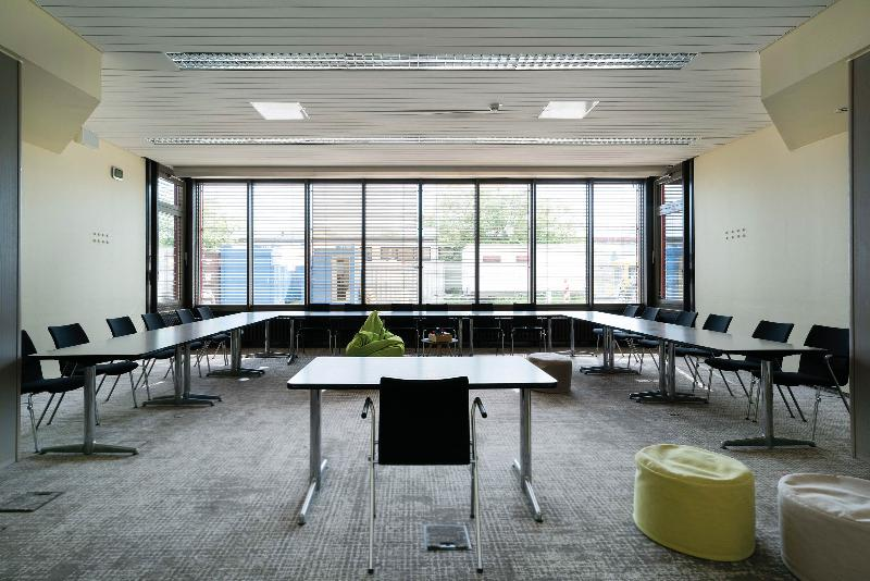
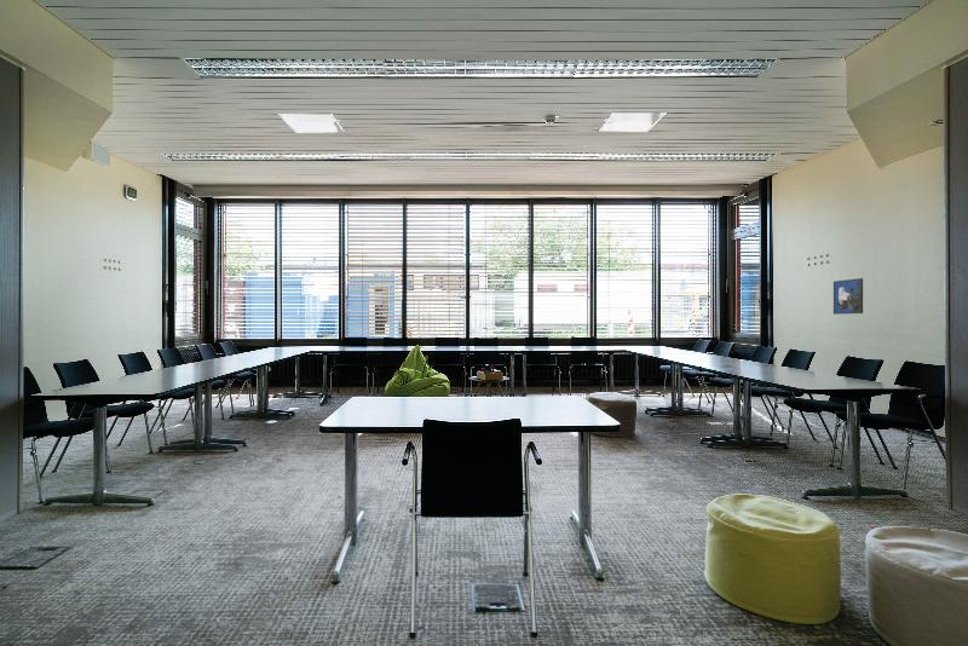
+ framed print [832,277,864,316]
